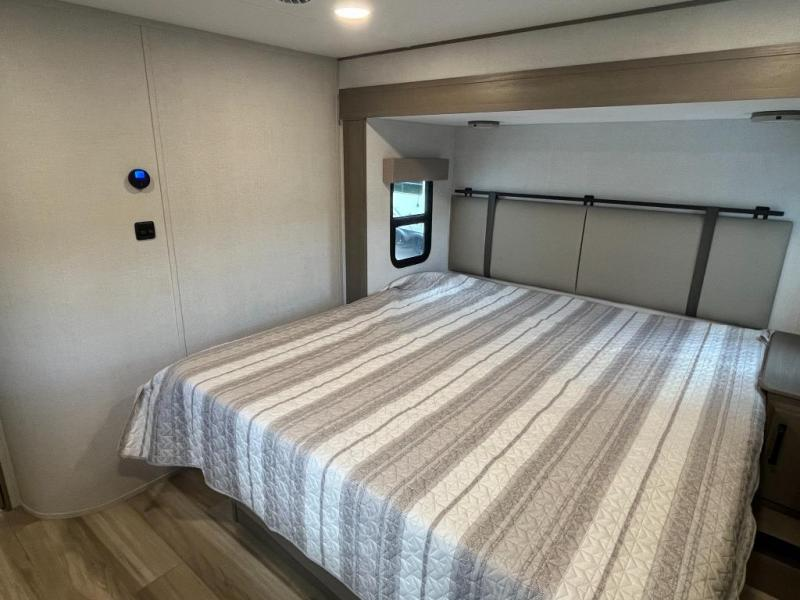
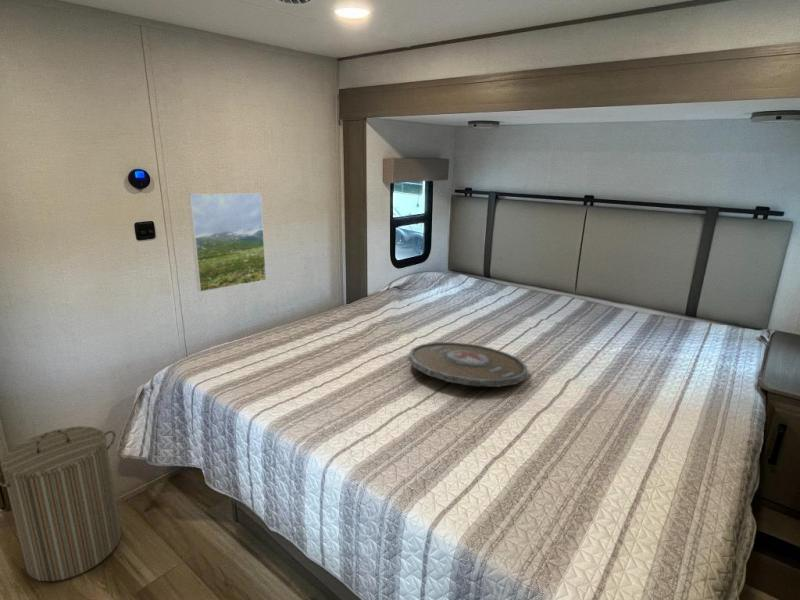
+ laundry hamper [0,425,122,582]
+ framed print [187,192,267,293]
+ serving tray [408,341,528,388]
